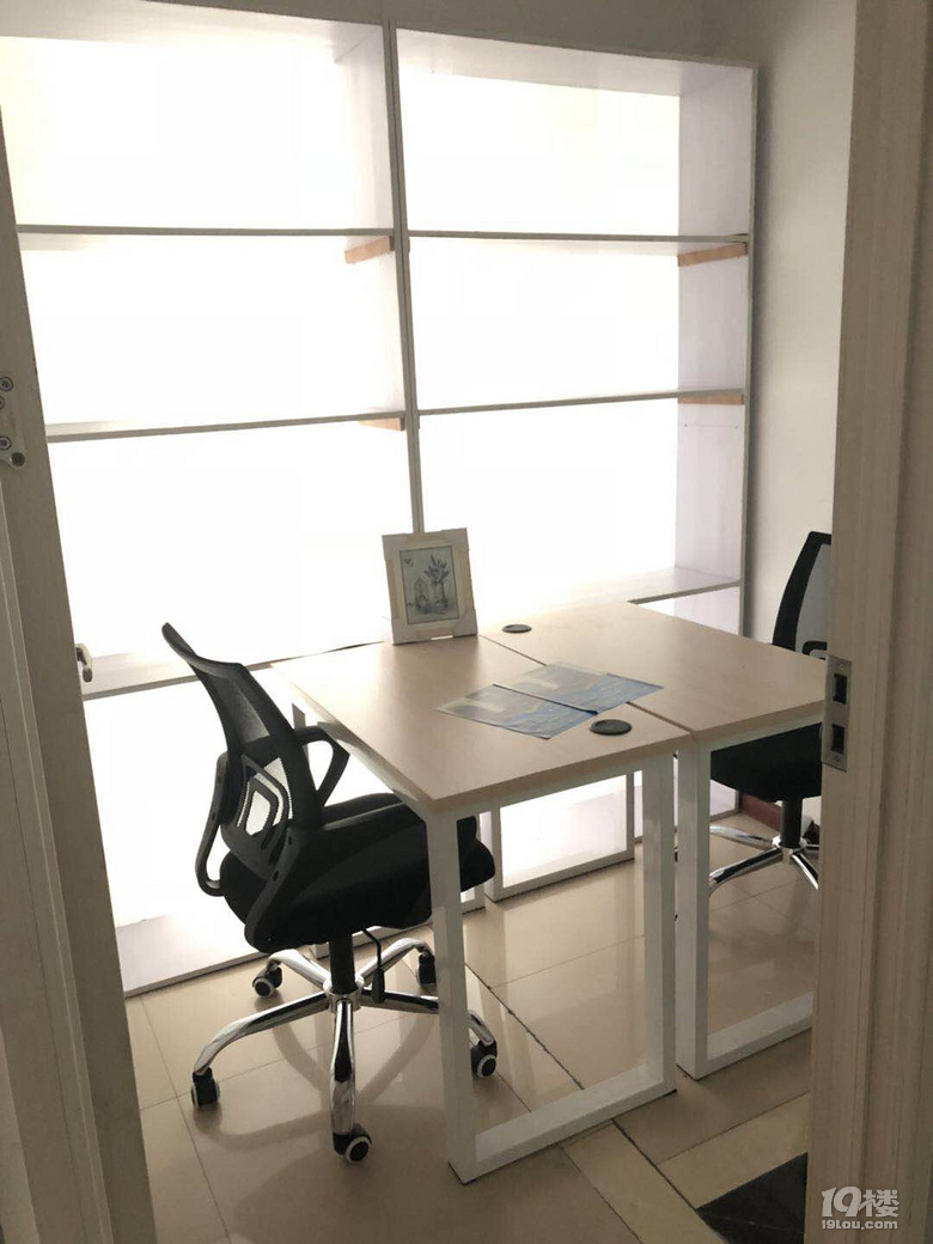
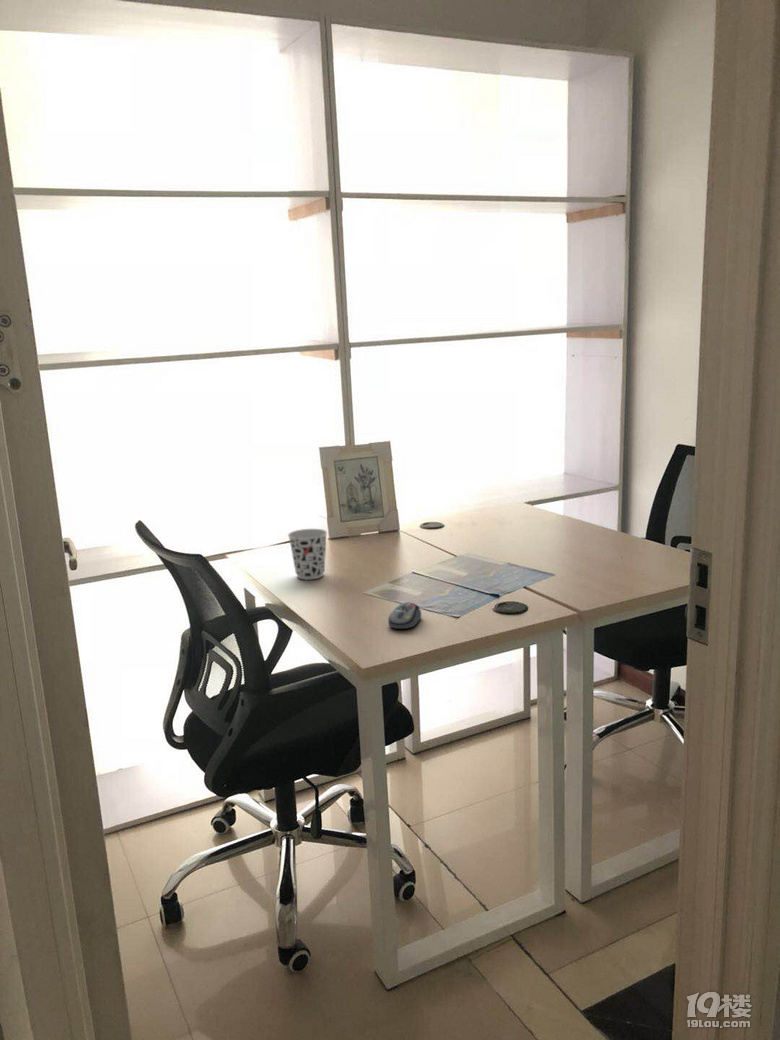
+ cup [287,528,328,581]
+ computer mouse [387,601,422,630]
